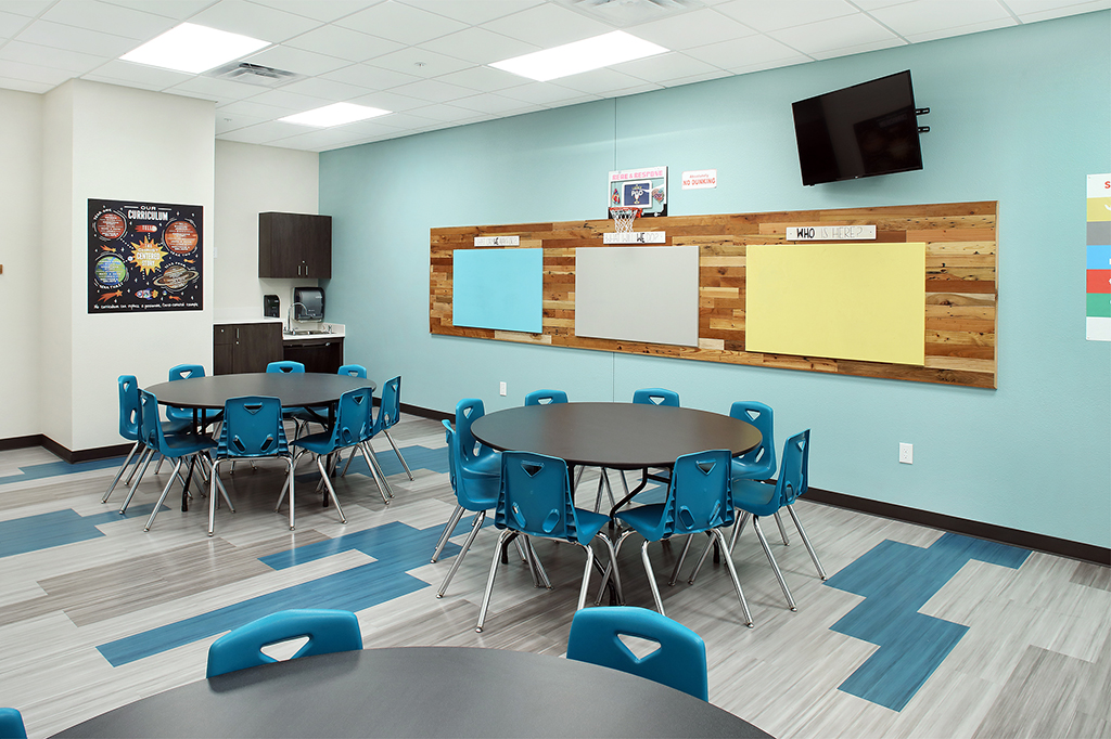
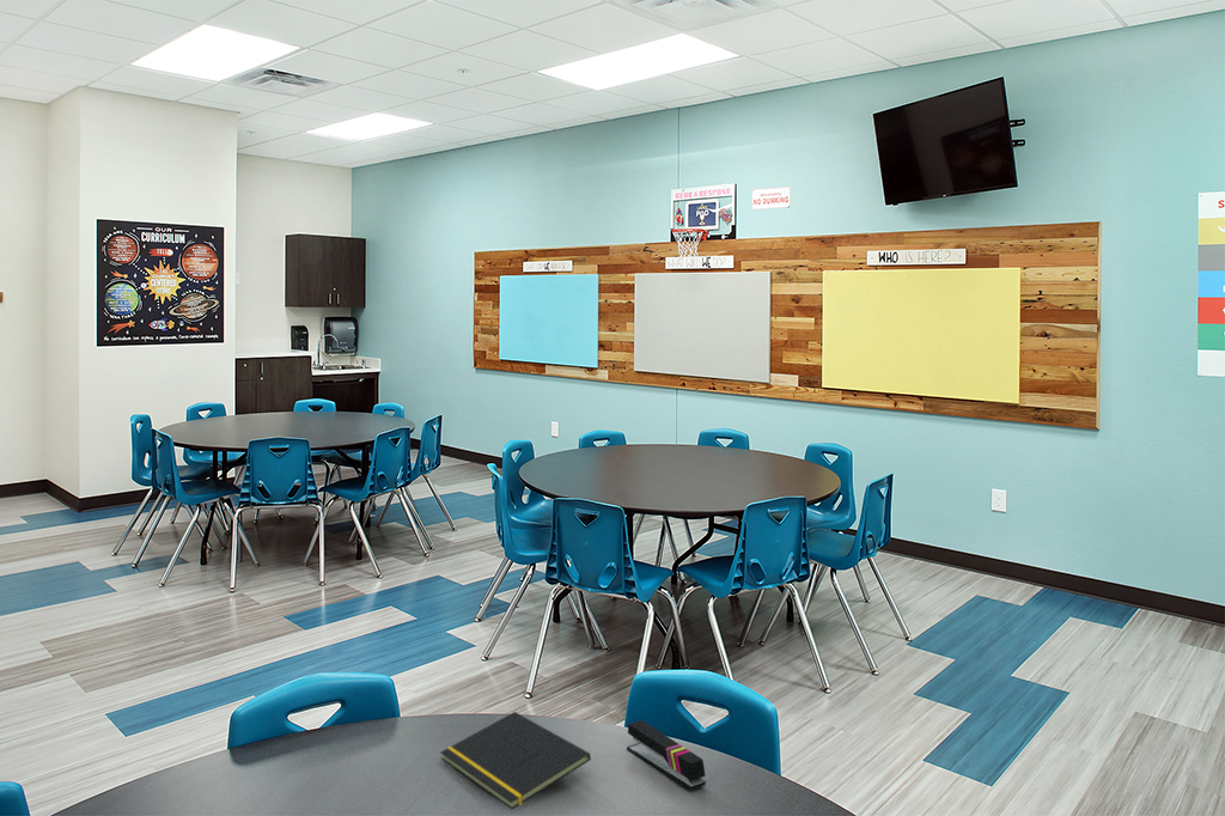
+ notepad [439,711,592,810]
+ stapler [626,719,707,791]
